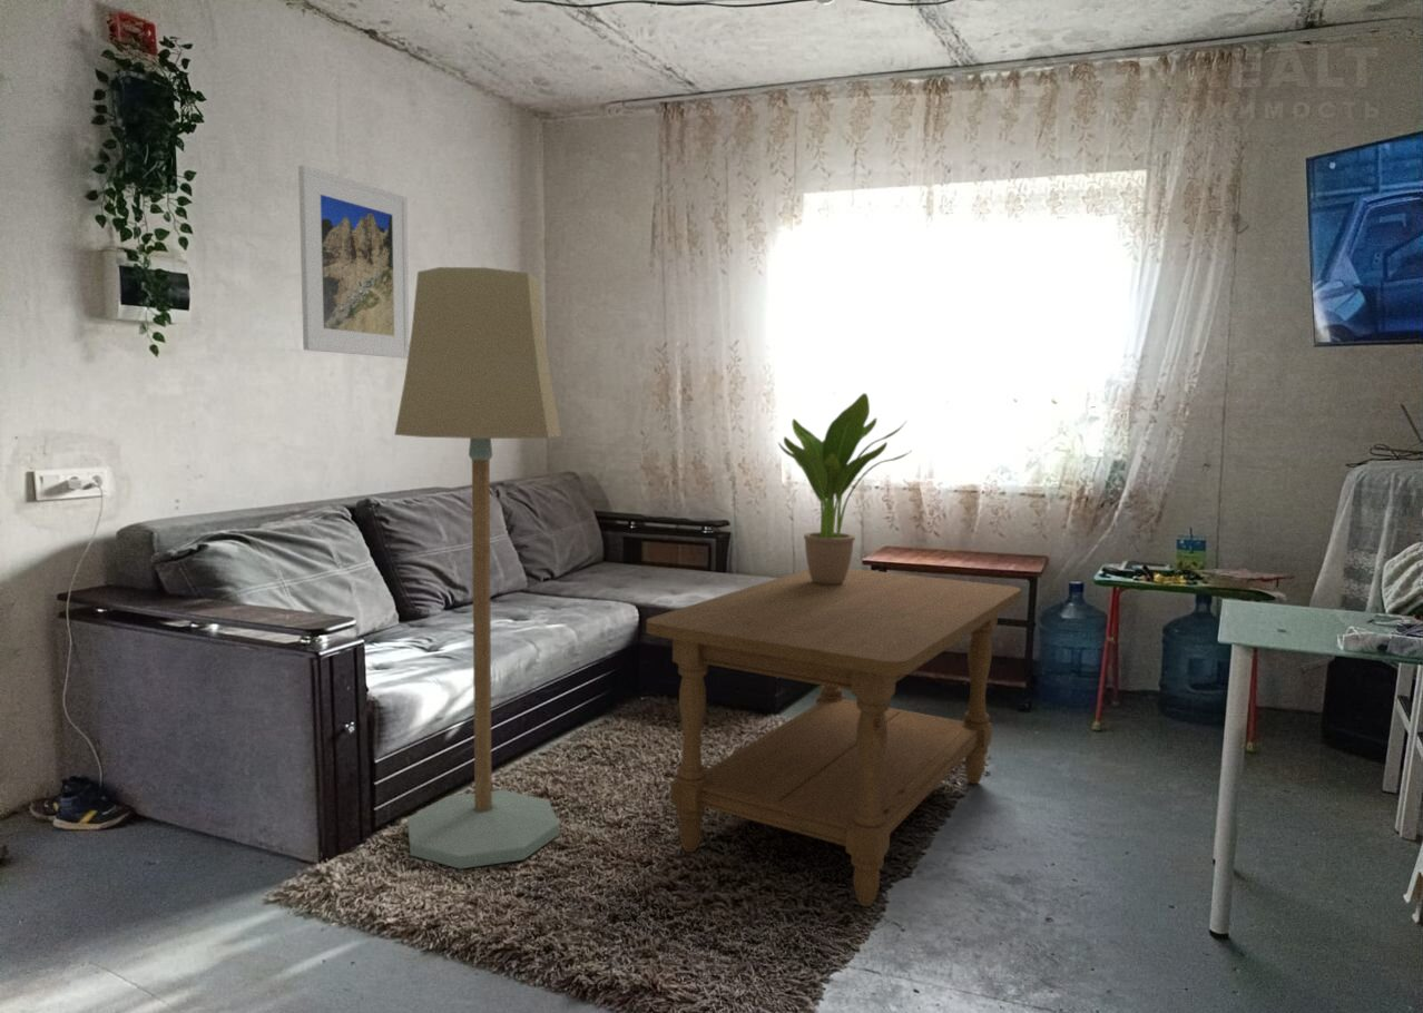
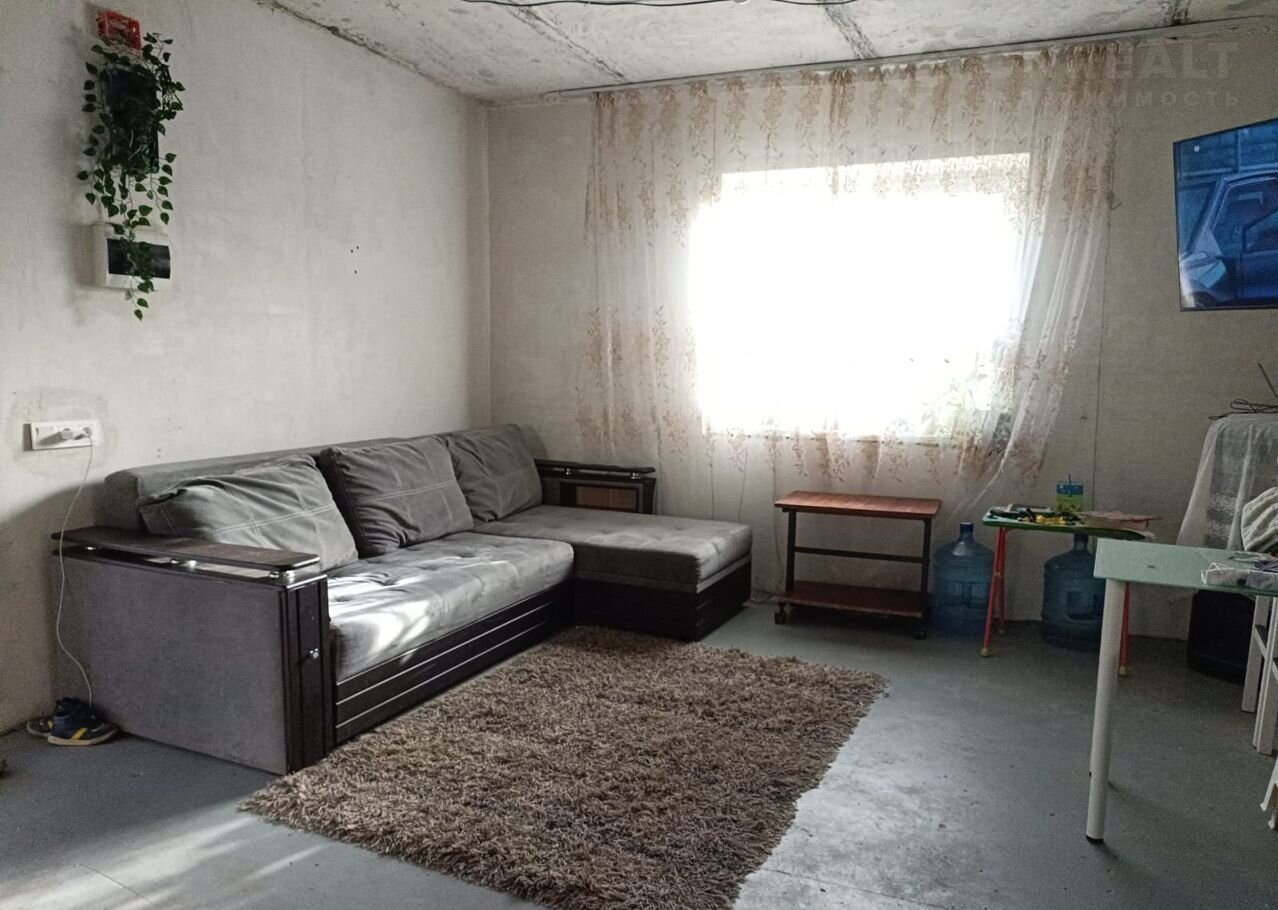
- coffee table [646,567,1022,907]
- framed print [297,164,410,360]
- floor lamp [394,266,562,871]
- potted plant [777,392,911,584]
